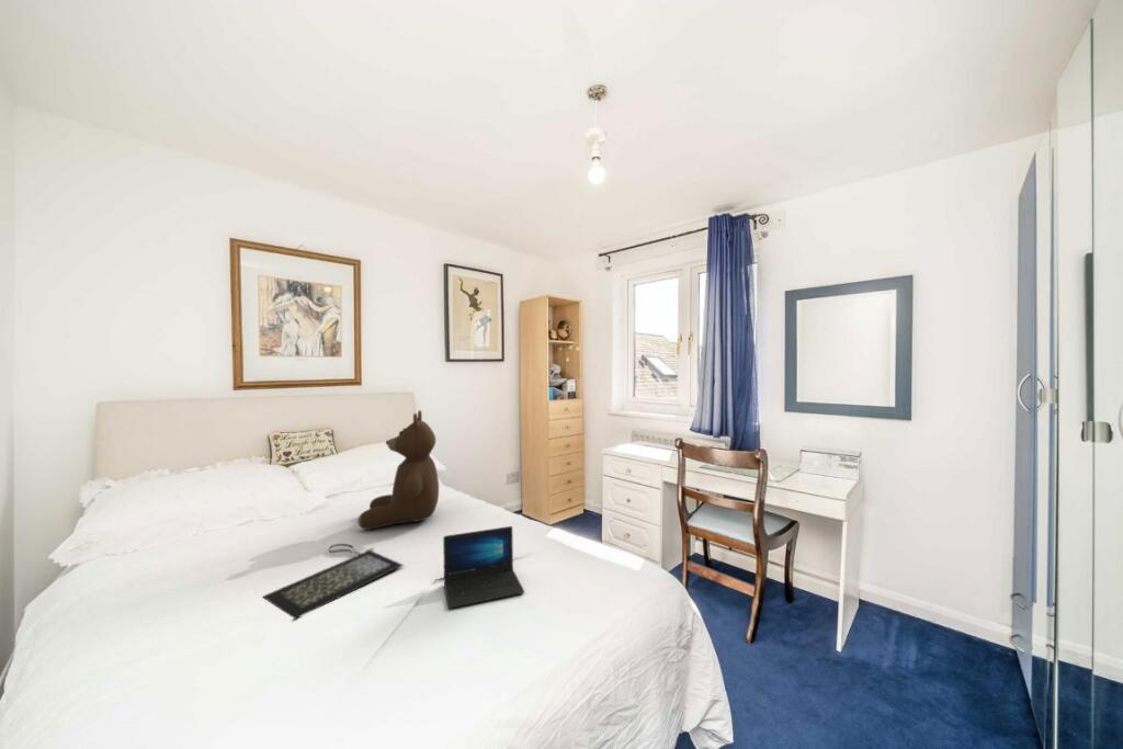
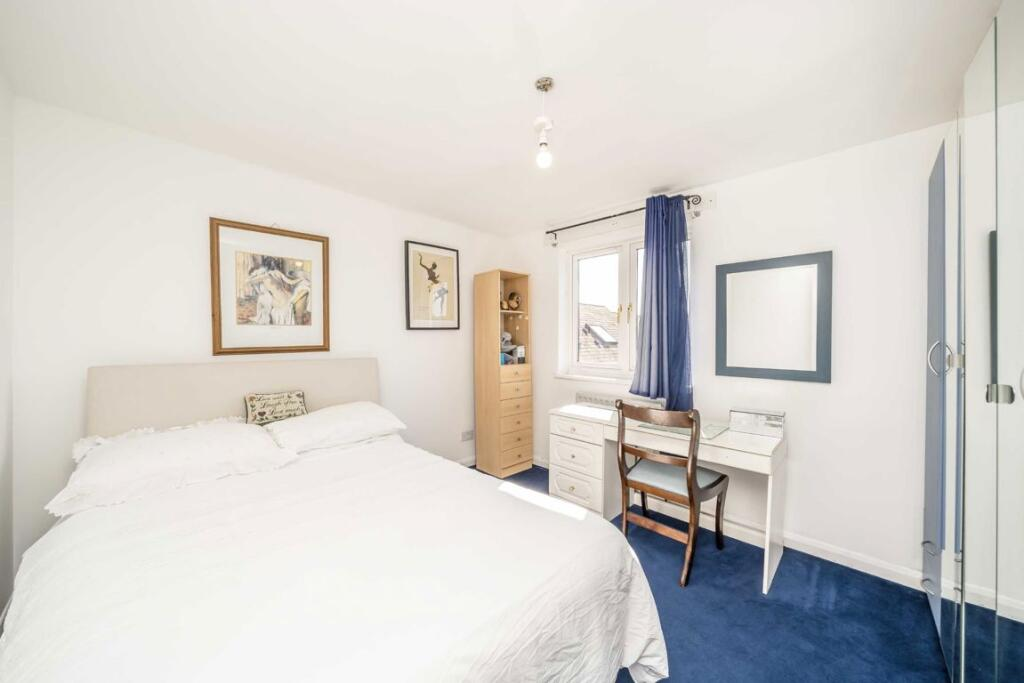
- laptop [442,525,525,610]
- clutch bag [262,543,405,621]
- bear [356,409,440,531]
